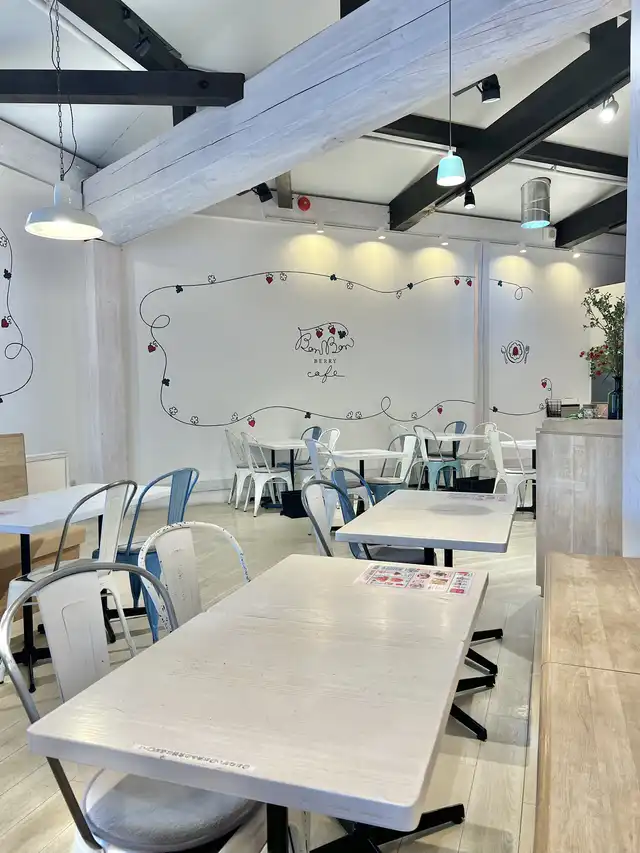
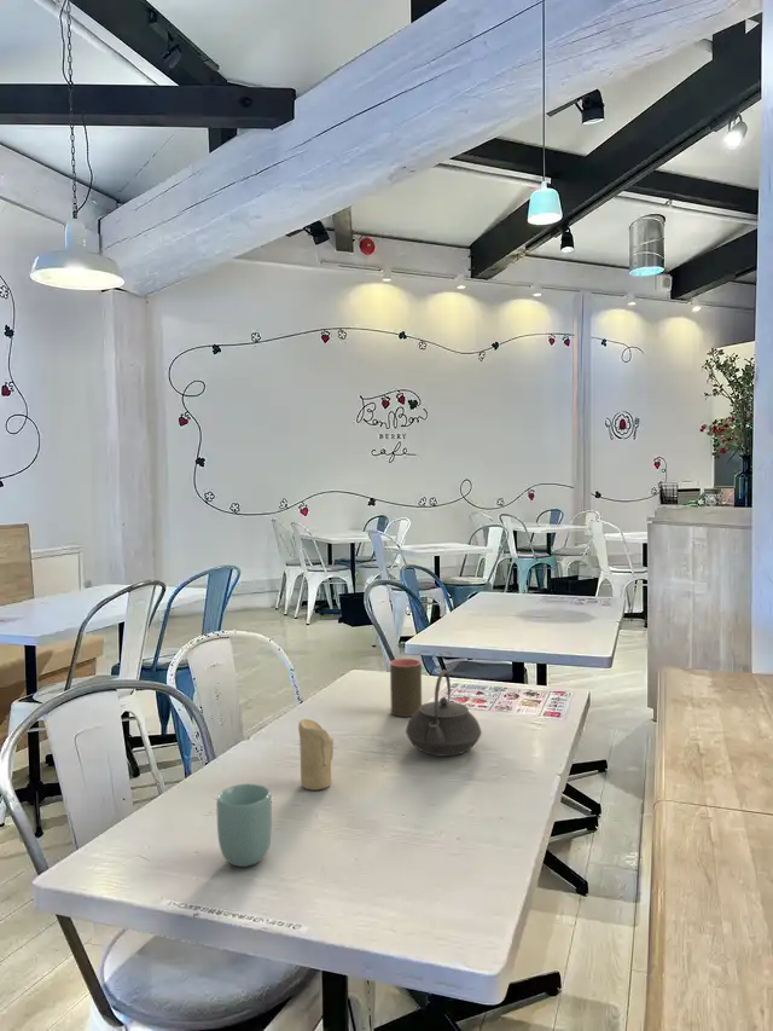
+ cup [215,783,273,868]
+ teapot [405,668,483,757]
+ candle [297,718,335,792]
+ cup [389,658,423,718]
